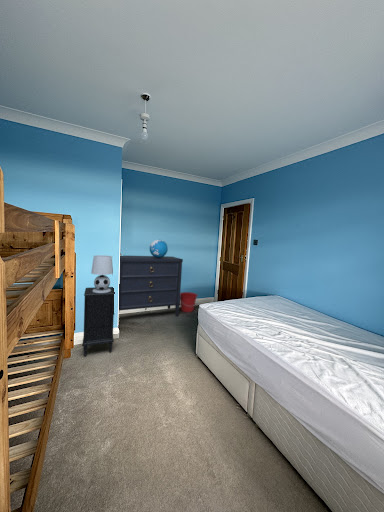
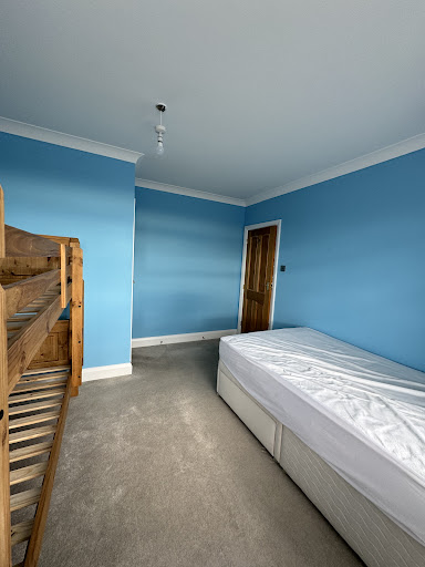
- dresser [119,255,184,318]
- table lamp [90,254,113,293]
- bucket [179,291,199,313]
- nightstand [81,286,115,357]
- globe [149,239,169,258]
